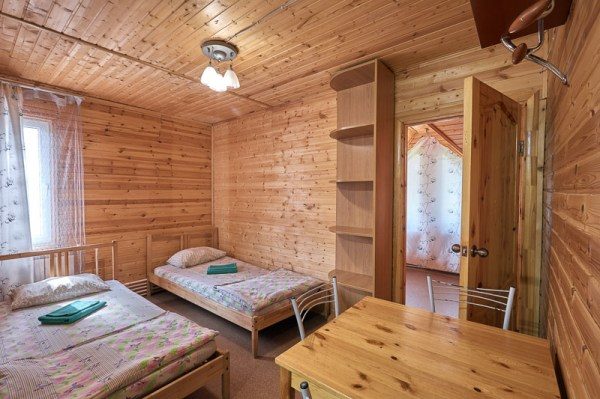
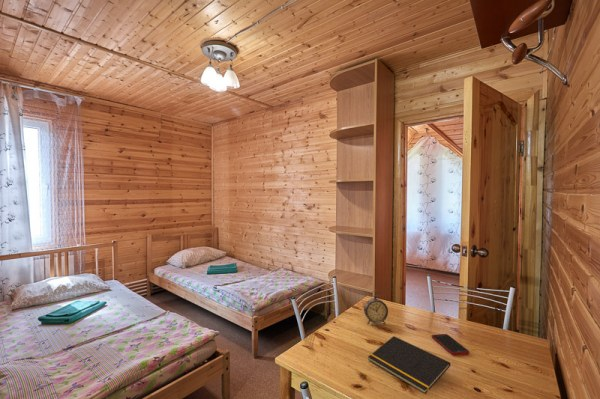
+ notepad [367,335,451,395]
+ alarm clock [363,289,389,325]
+ cell phone [431,333,470,356]
